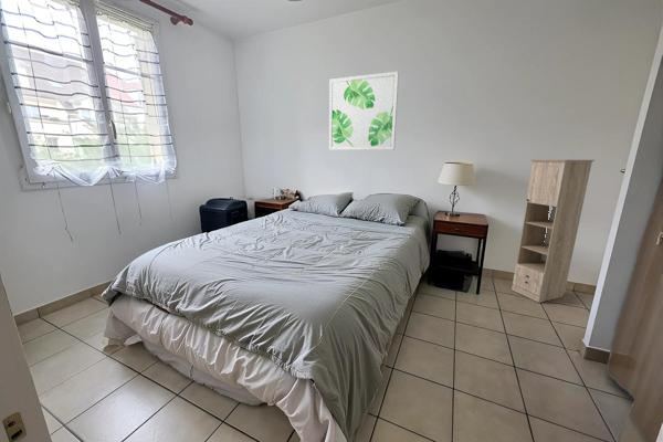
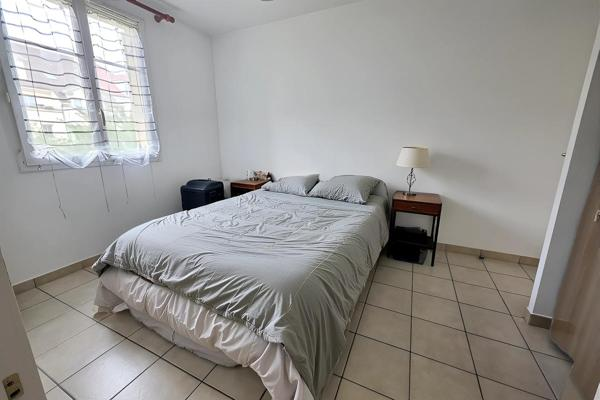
- storage cabinet [511,158,596,304]
- wall art [328,71,400,151]
